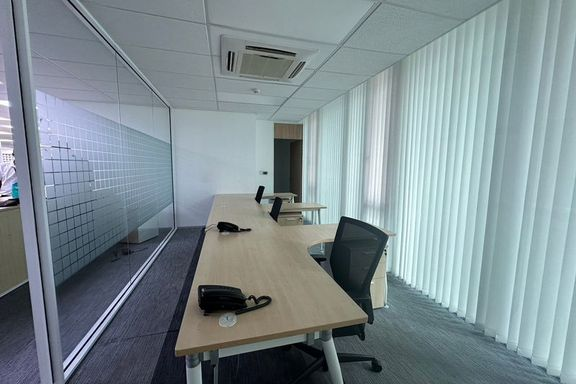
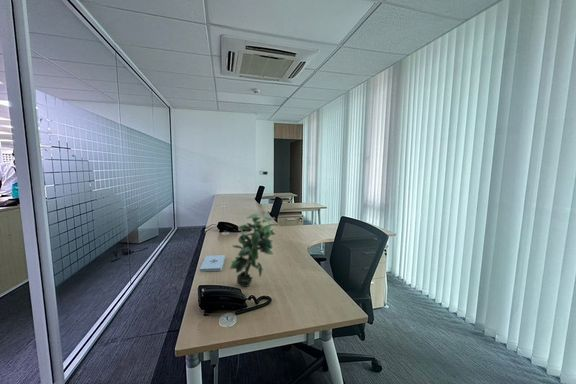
+ notepad [199,254,226,273]
+ potted plant [229,213,280,288]
